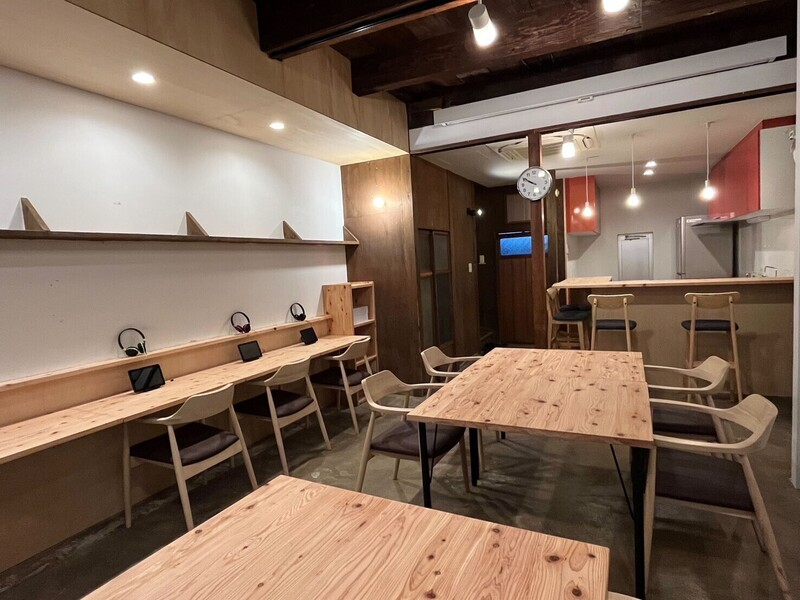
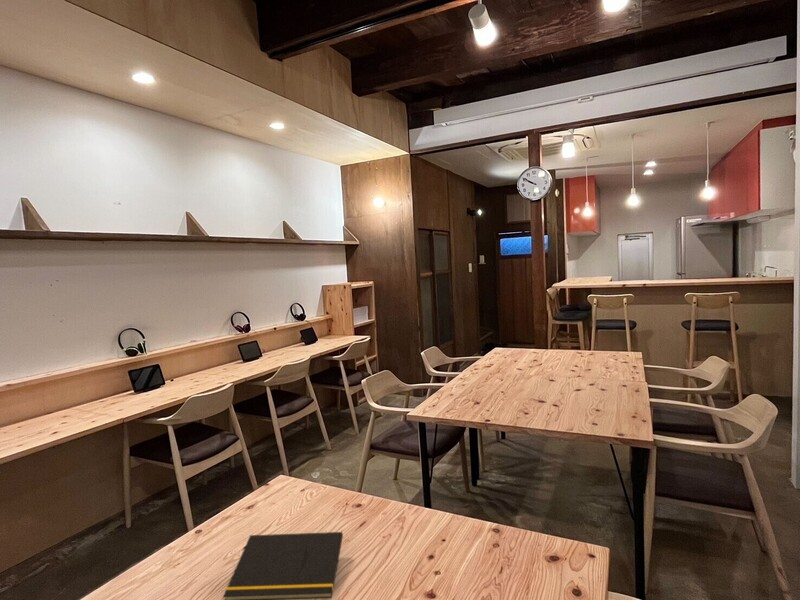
+ notepad [222,531,344,600]
